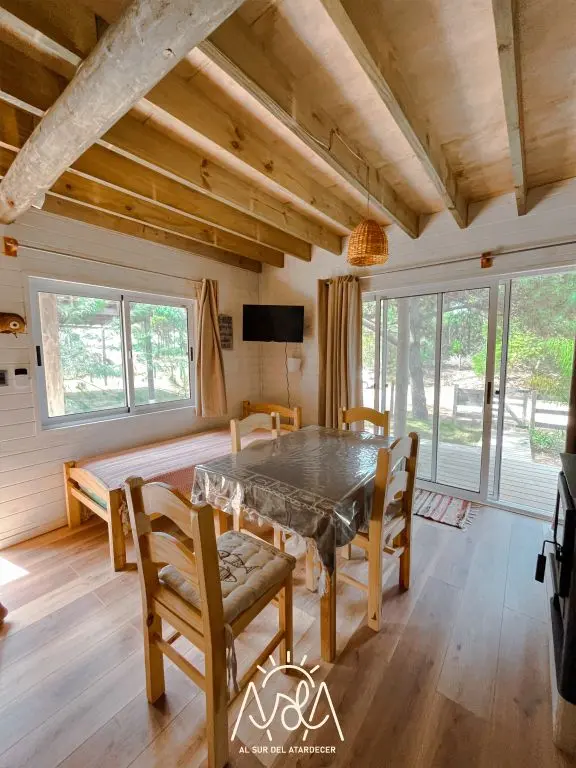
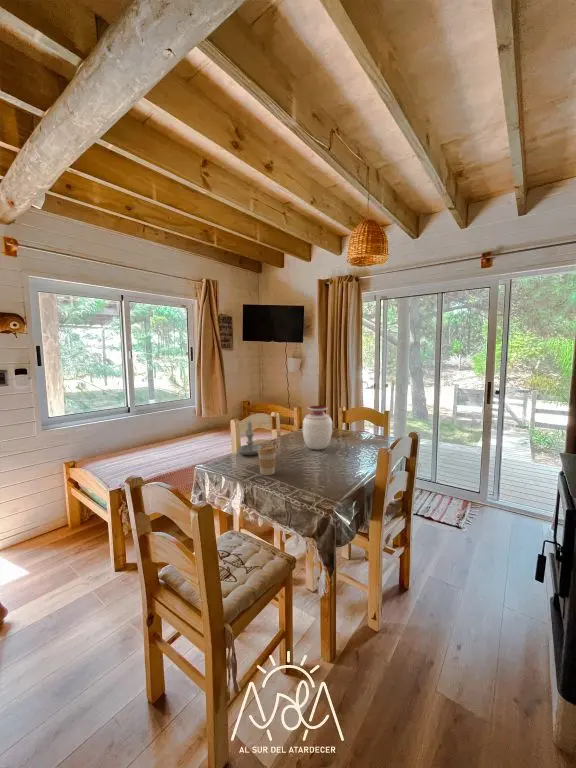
+ candle [237,418,263,456]
+ coffee cup [258,445,278,476]
+ vase [302,405,333,450]
